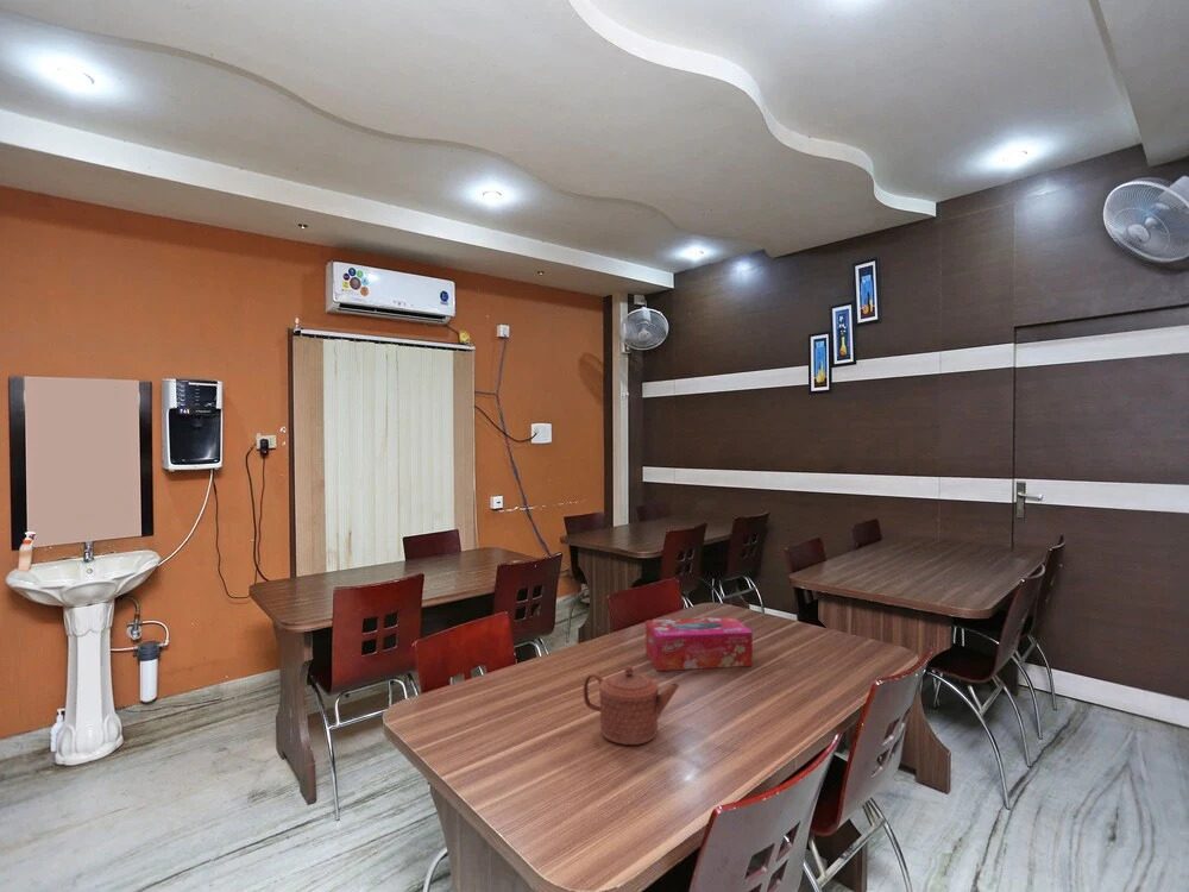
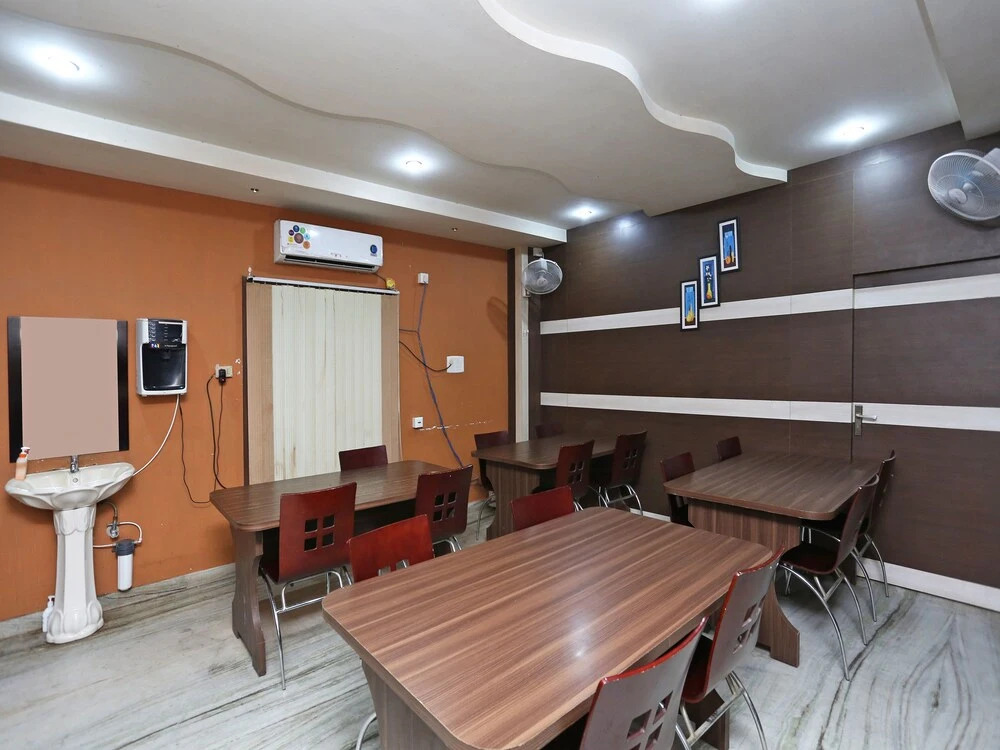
- teapot [583,664,680,746]
- tissue box [644,616,754,672]
